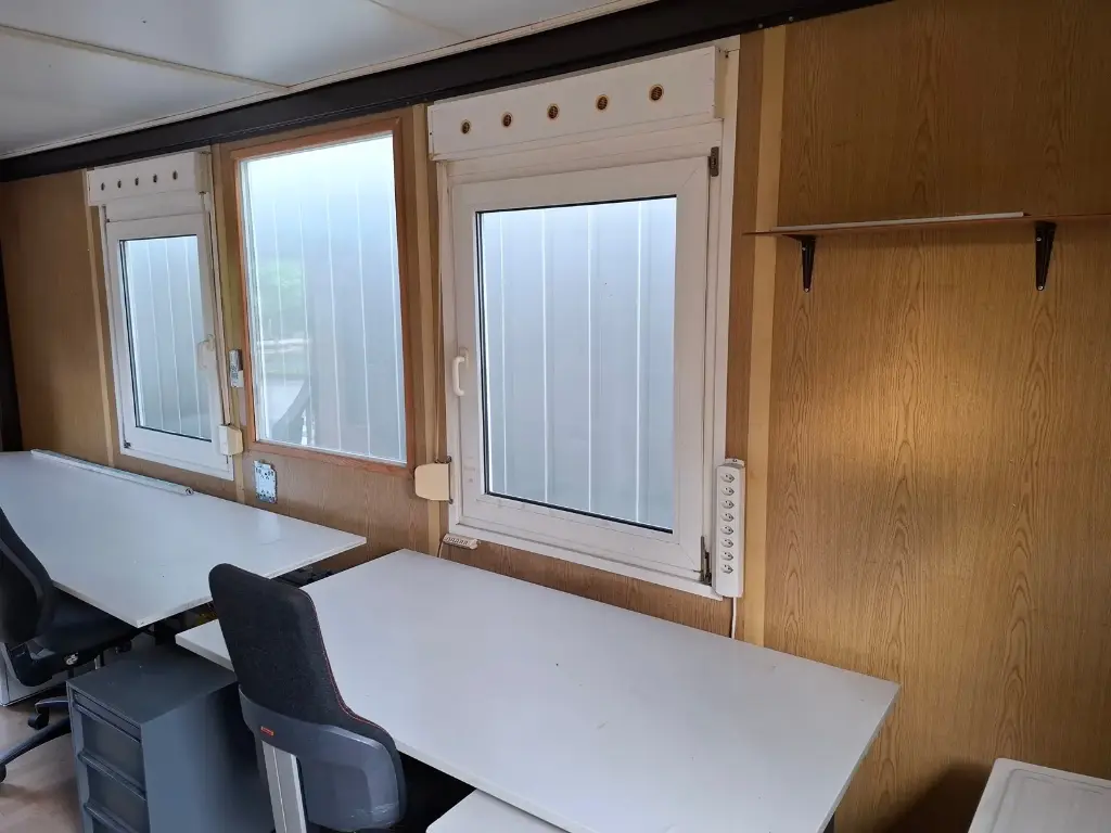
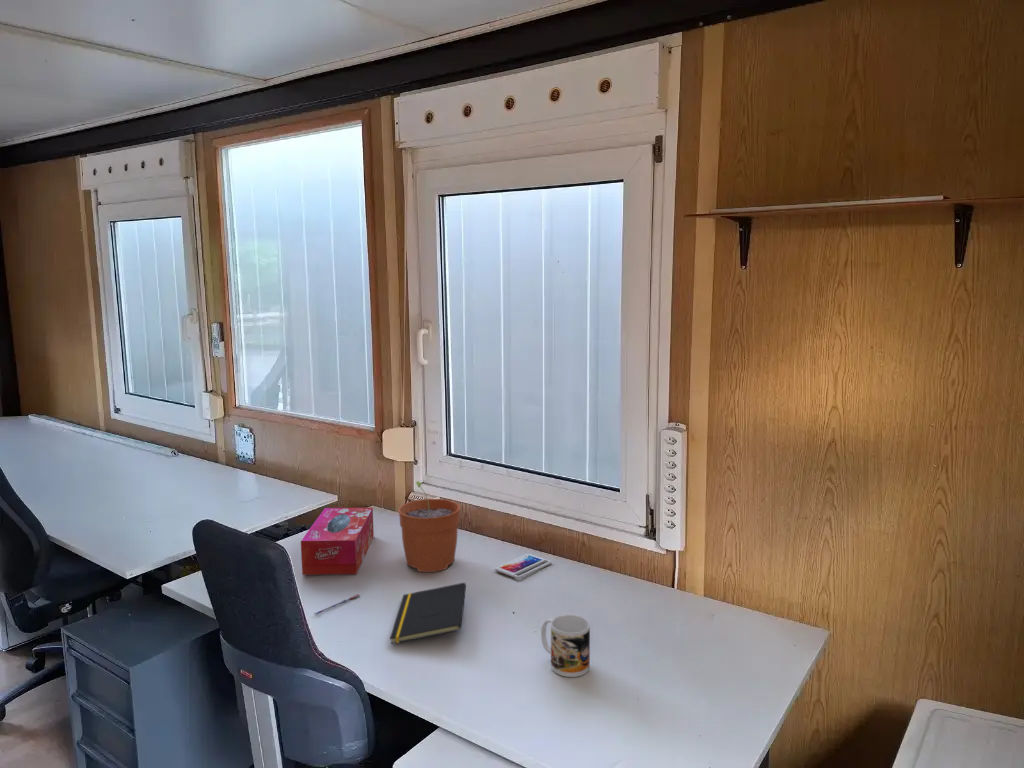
+ mug [540,614,591,678]
+ tissue box [300,506,375,576]
+ smartphone [494,553,552,580]
+ pen [314,593,361,616]
+ plant pot [397,480,461,573]
+ notepad [389,581,467,645]
